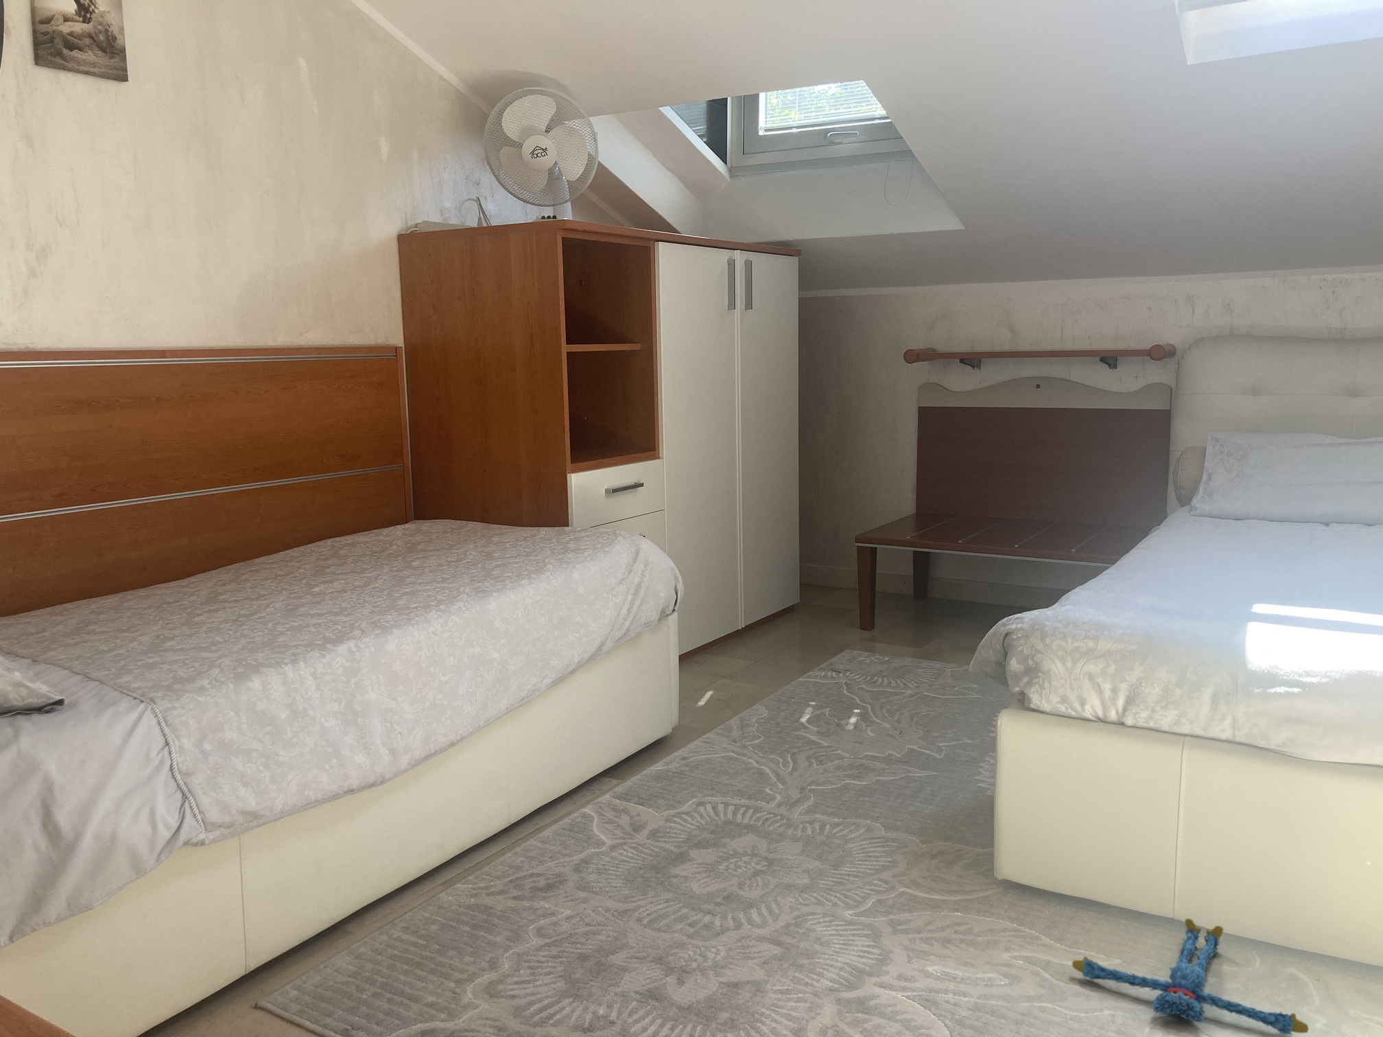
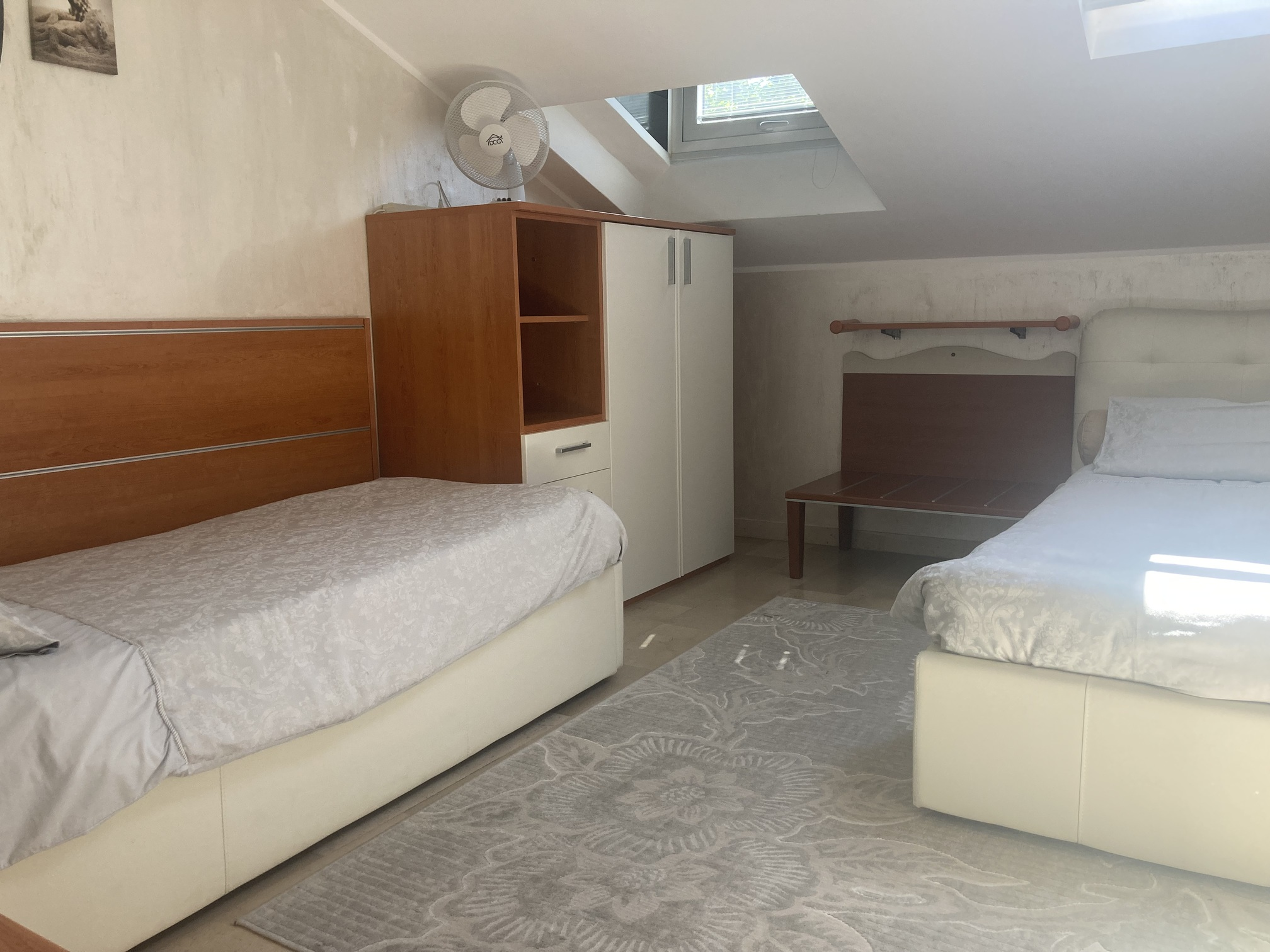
- plush toy [1072,917,1310,1036]
